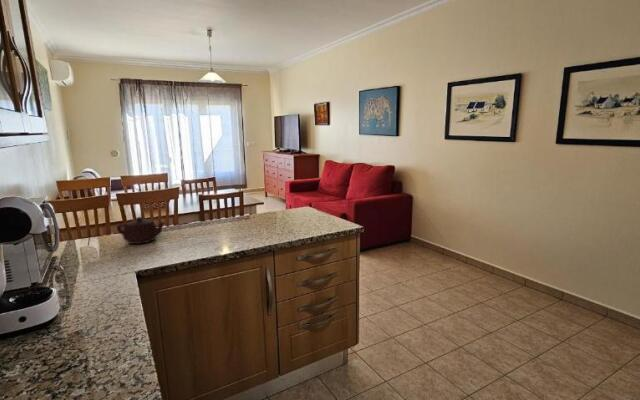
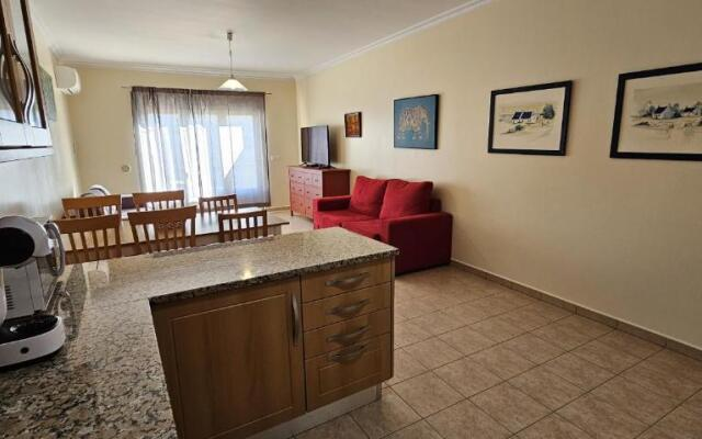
- teapot [116,216,168,245]
